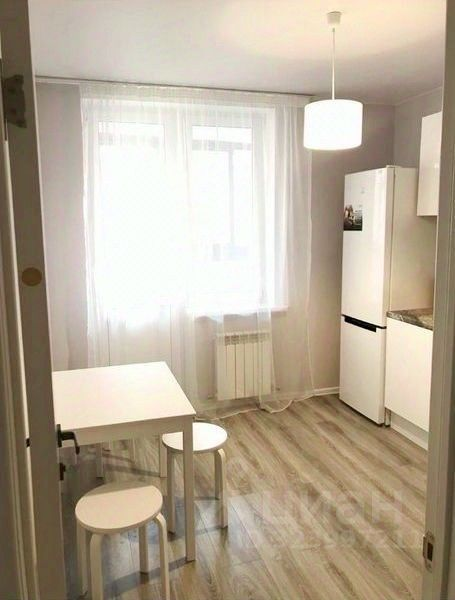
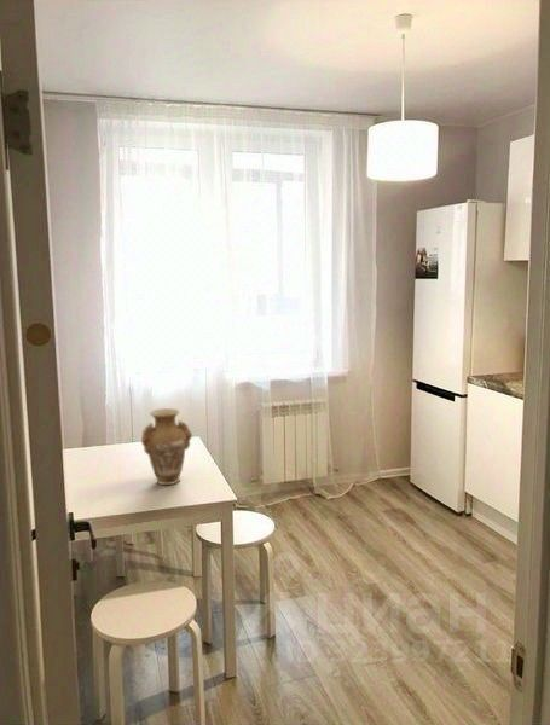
+ vase [140,407,193,486]
